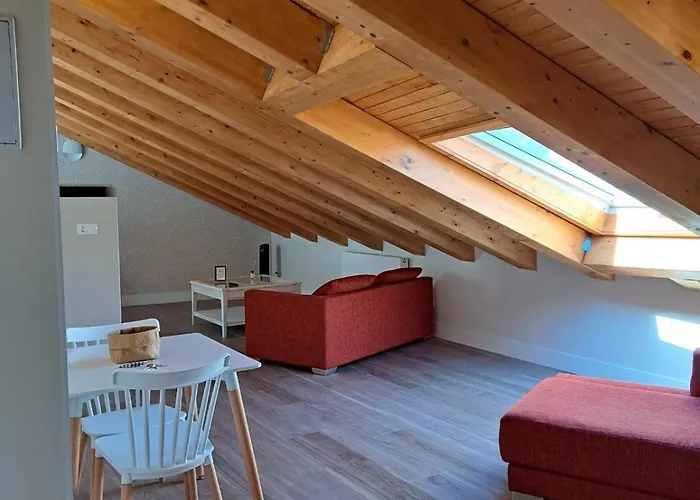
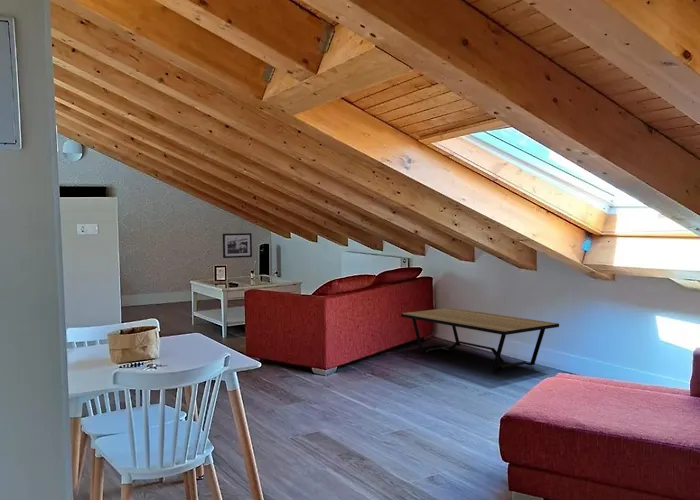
+ coffee table [400,307,560,373]
+ picture frame [222,232,253,259]
